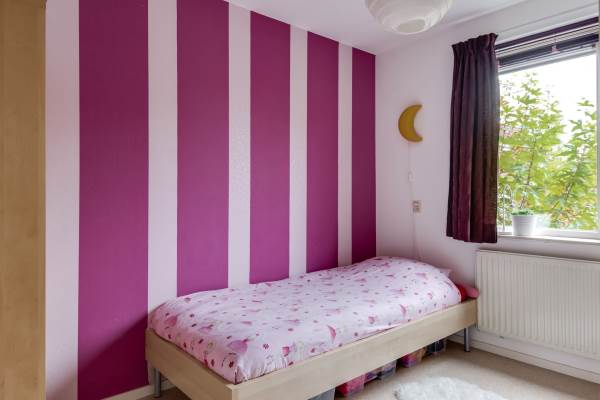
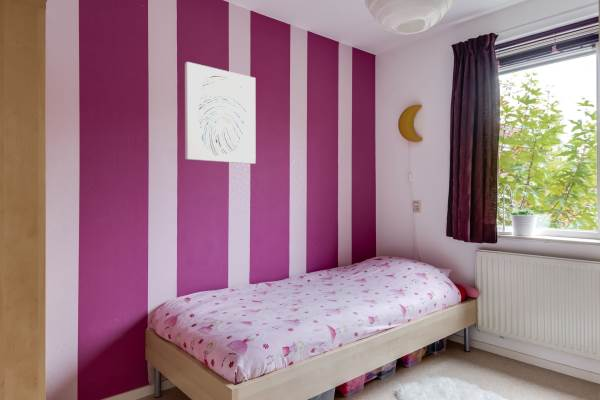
+ wall art [184,61,257,165]
